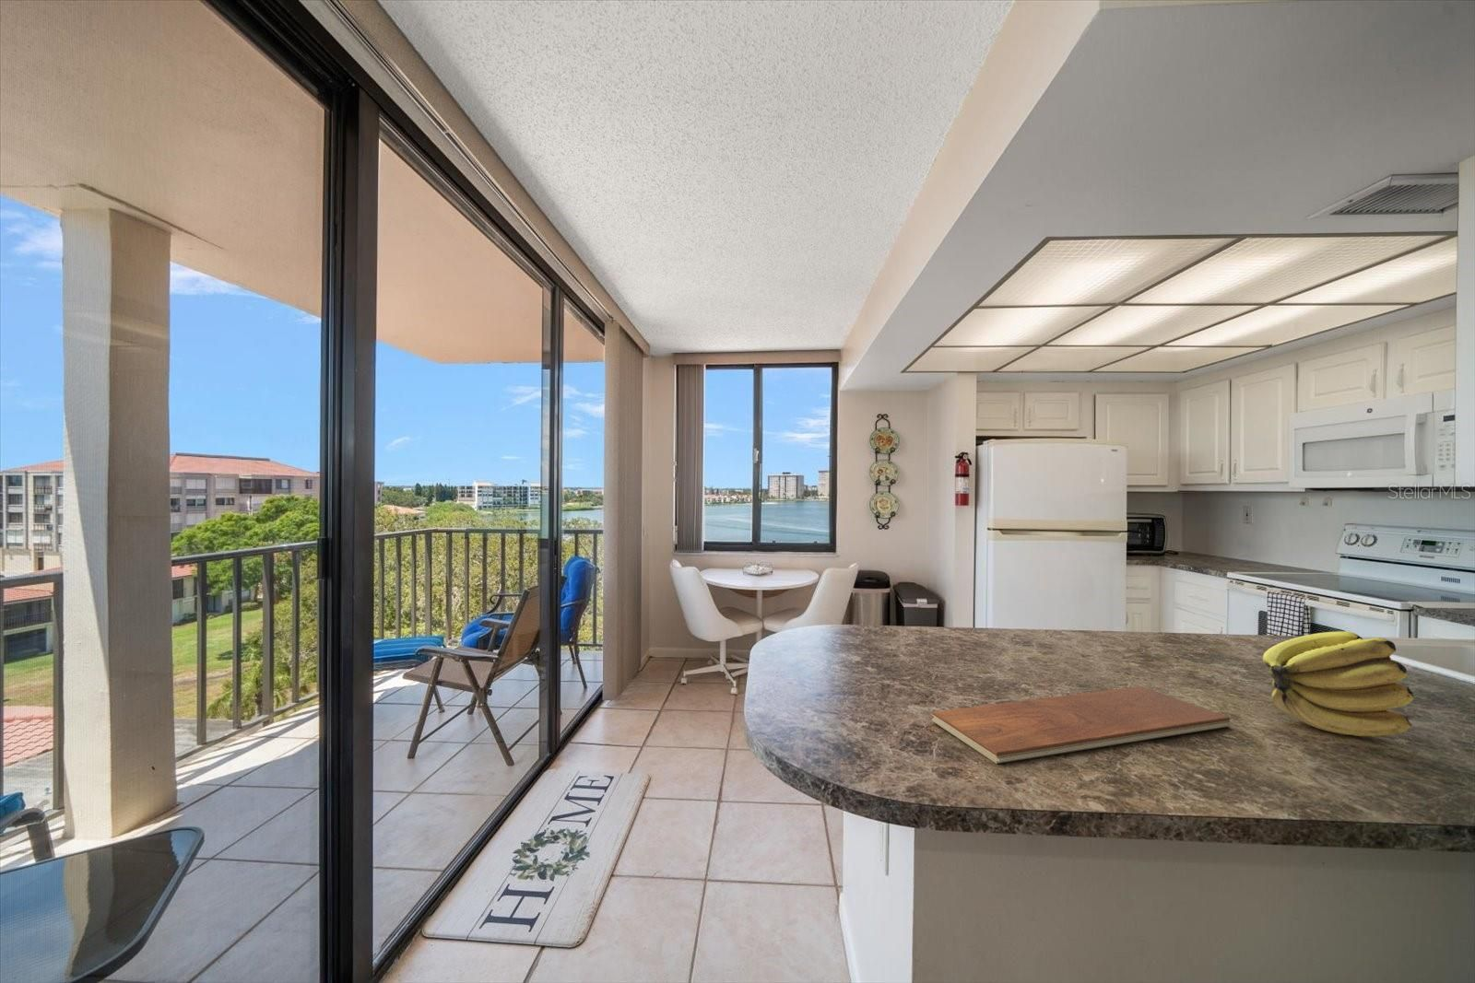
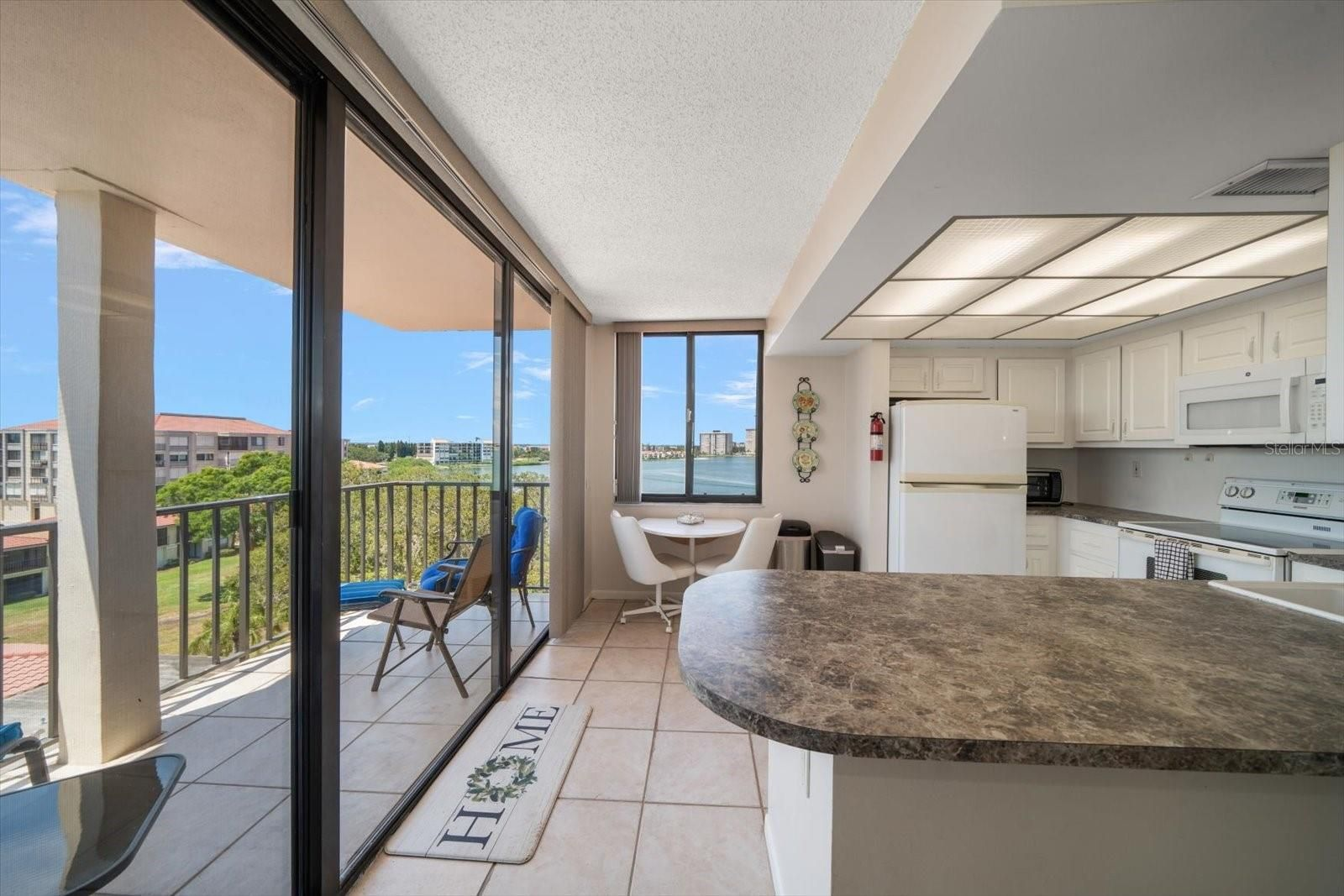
- banana [1262,630,1415,738]
- chopping board [931,686,1235,765]
